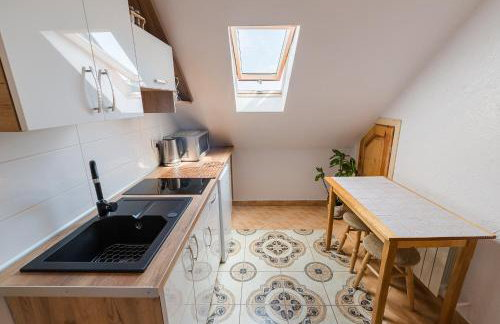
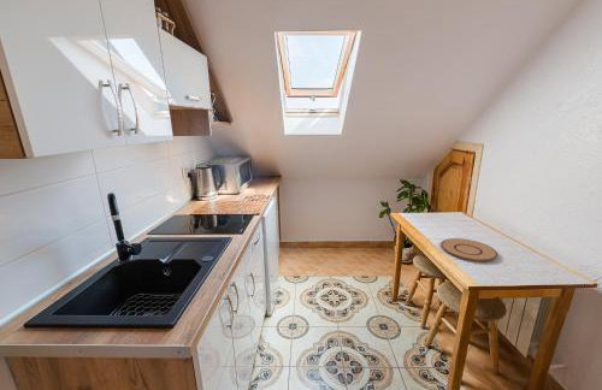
+ plate [439,237,498,262]
